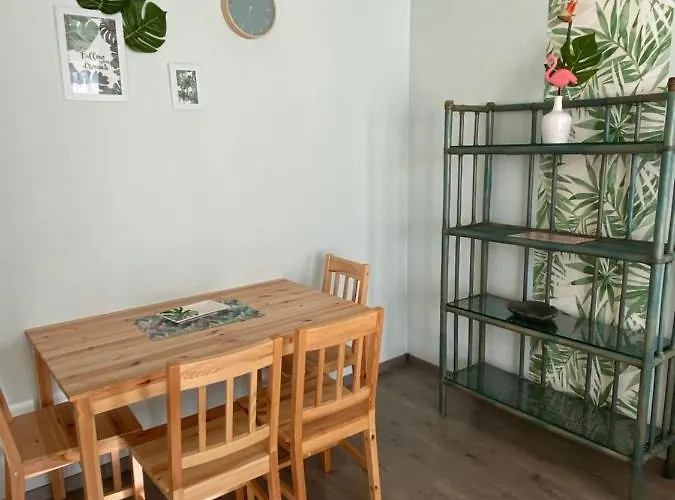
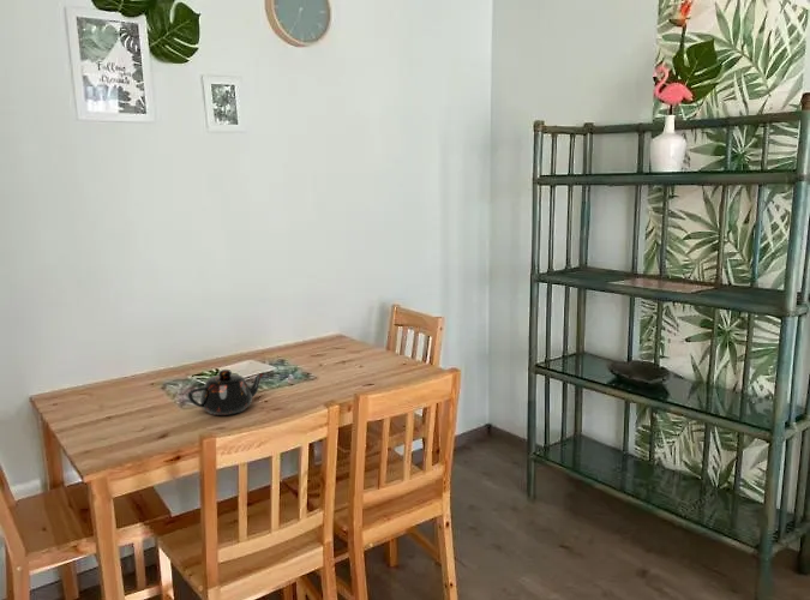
+ teapot [187,368,266,416]
